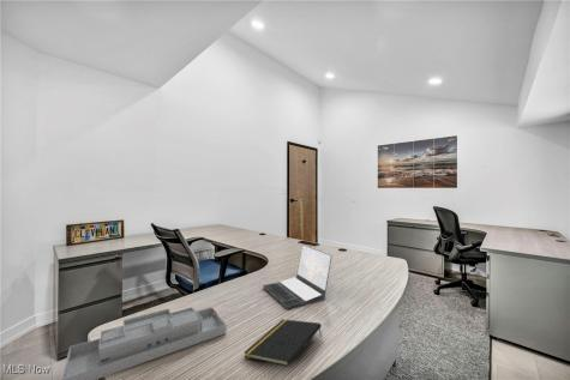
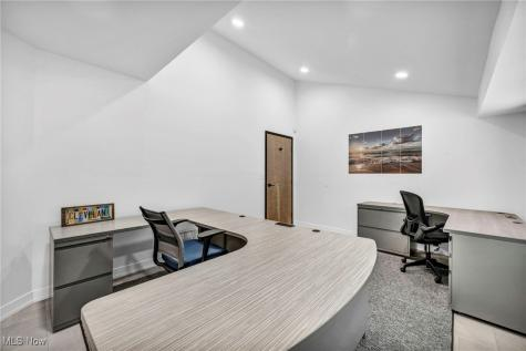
- notepad [242,318,323,368]
- desk organizer [60,306,227,380]
- laptop [262,243,334,309]
